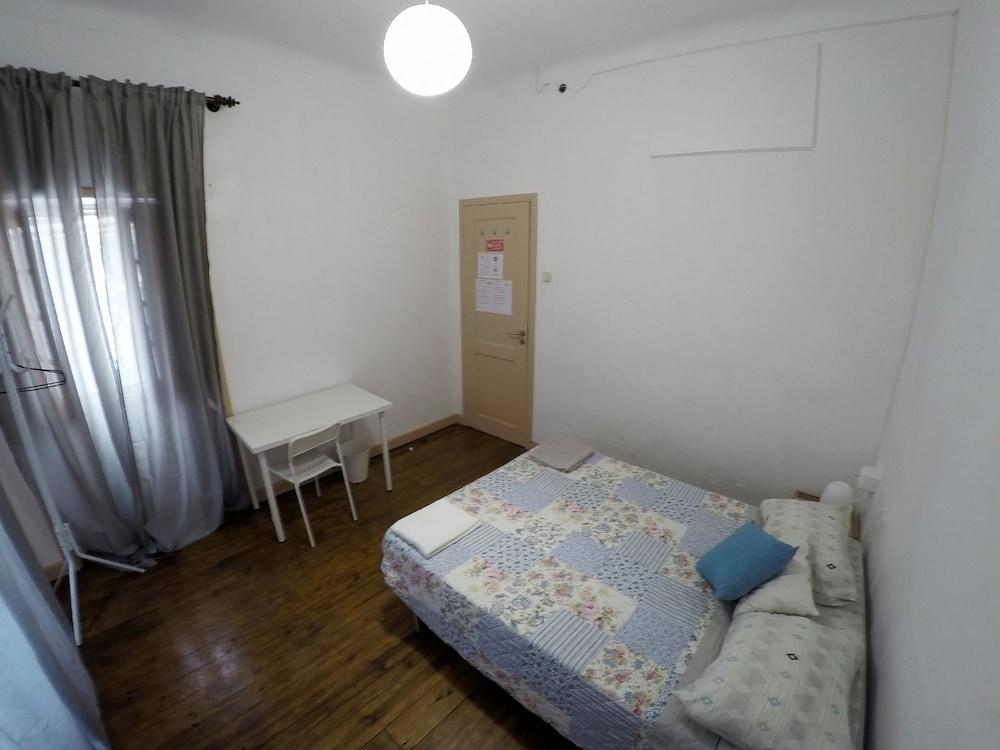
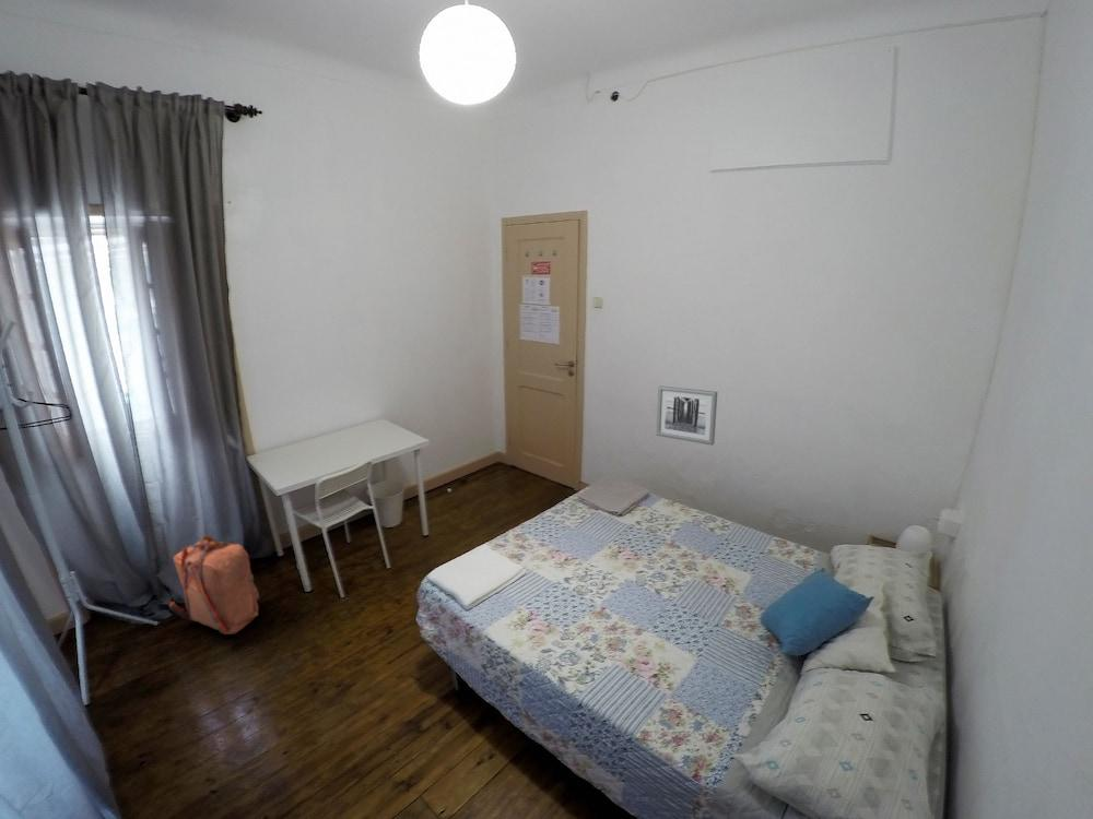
+ backpack [168,534,260,636]
+ wall art [656,385,718,447]
